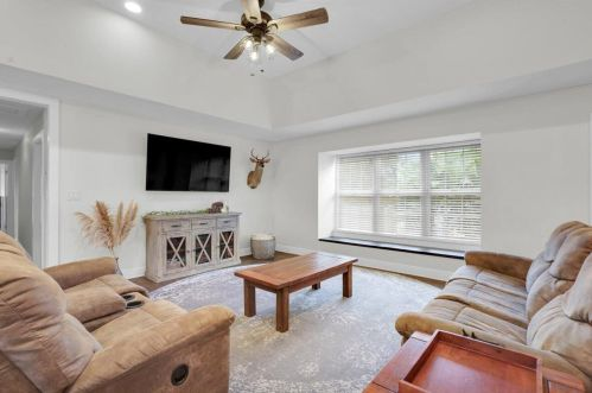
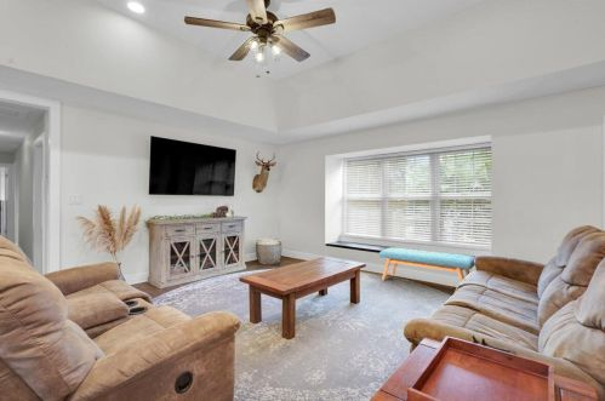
+ bench [378,246,476,282]
